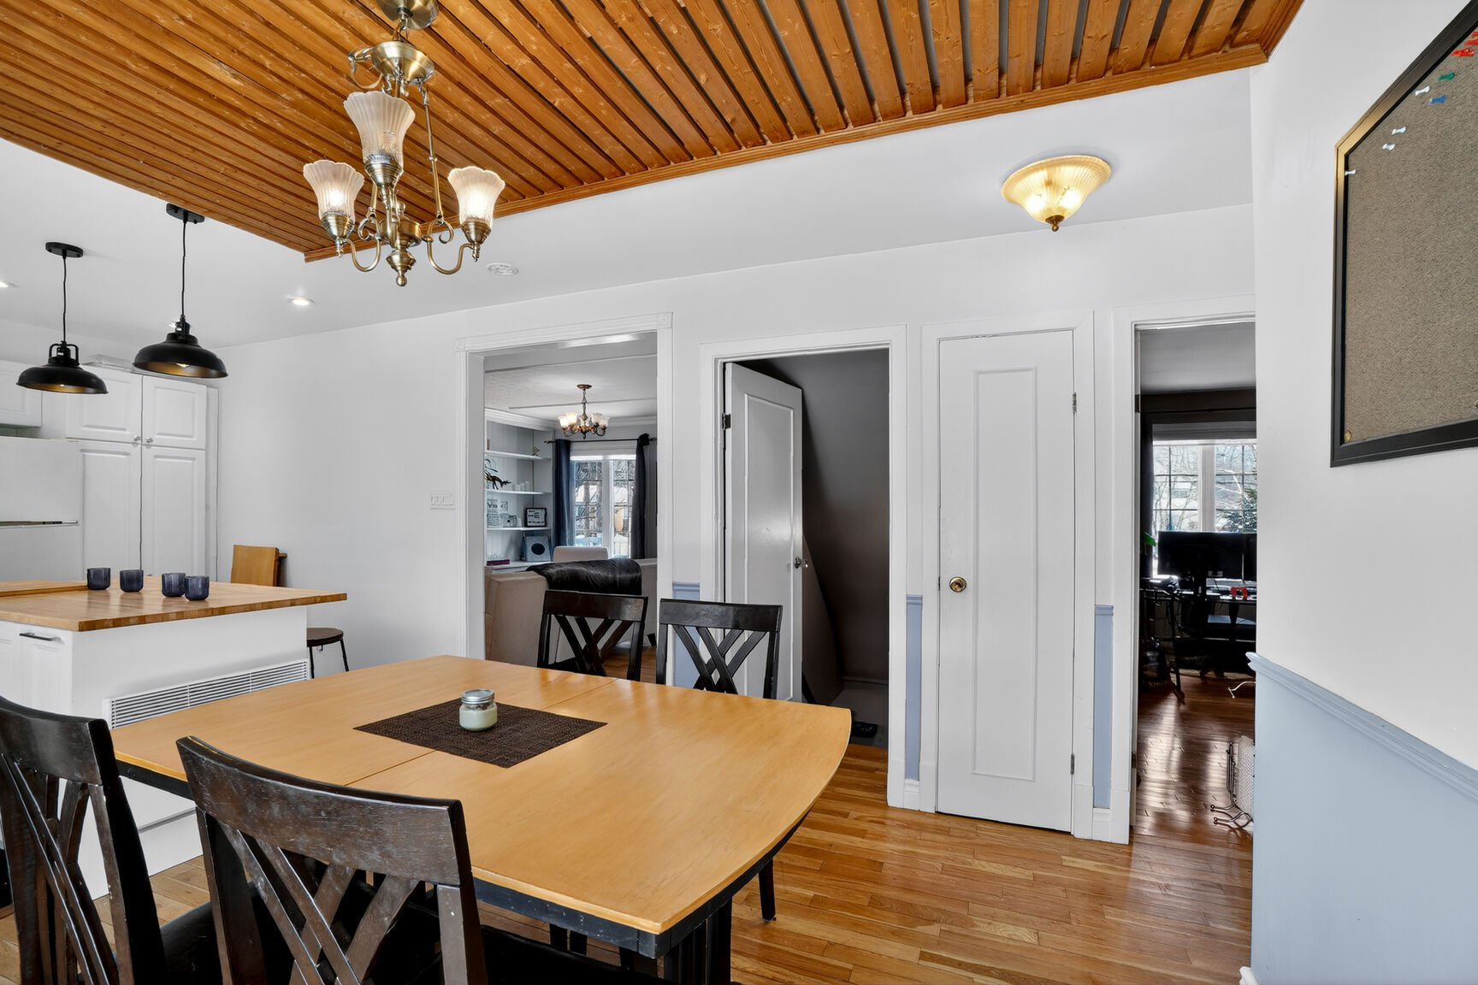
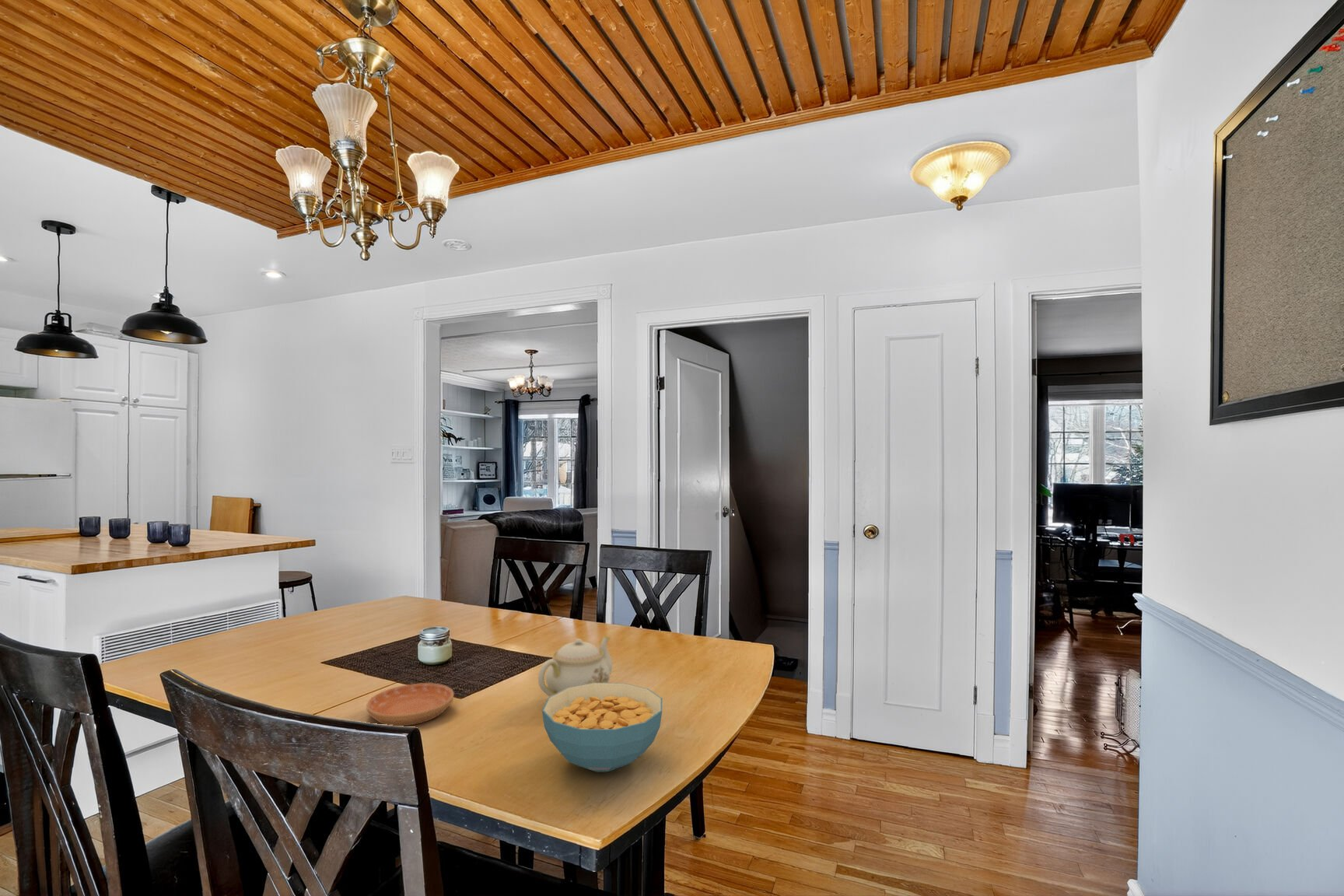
+ teapot [537,635,613,697]
+ saucer [366,682,455,726]
+ cereal bowl [541,682,663,772]
